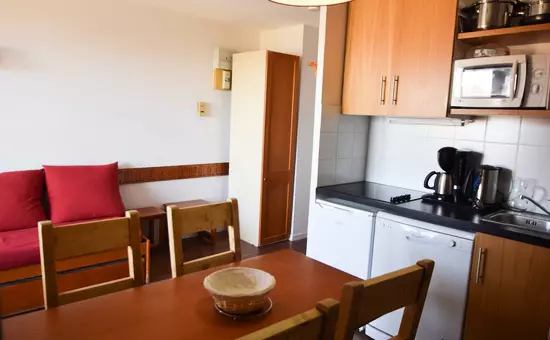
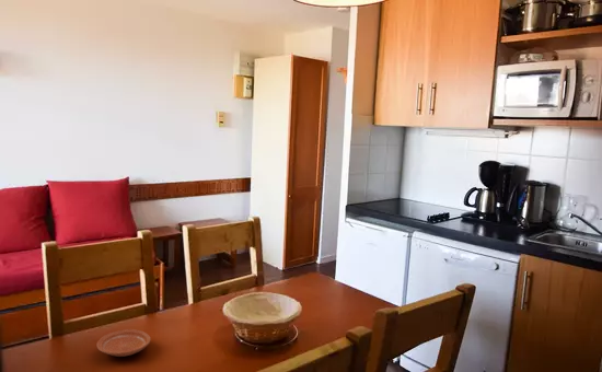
+ plate [96,328,152,358]
